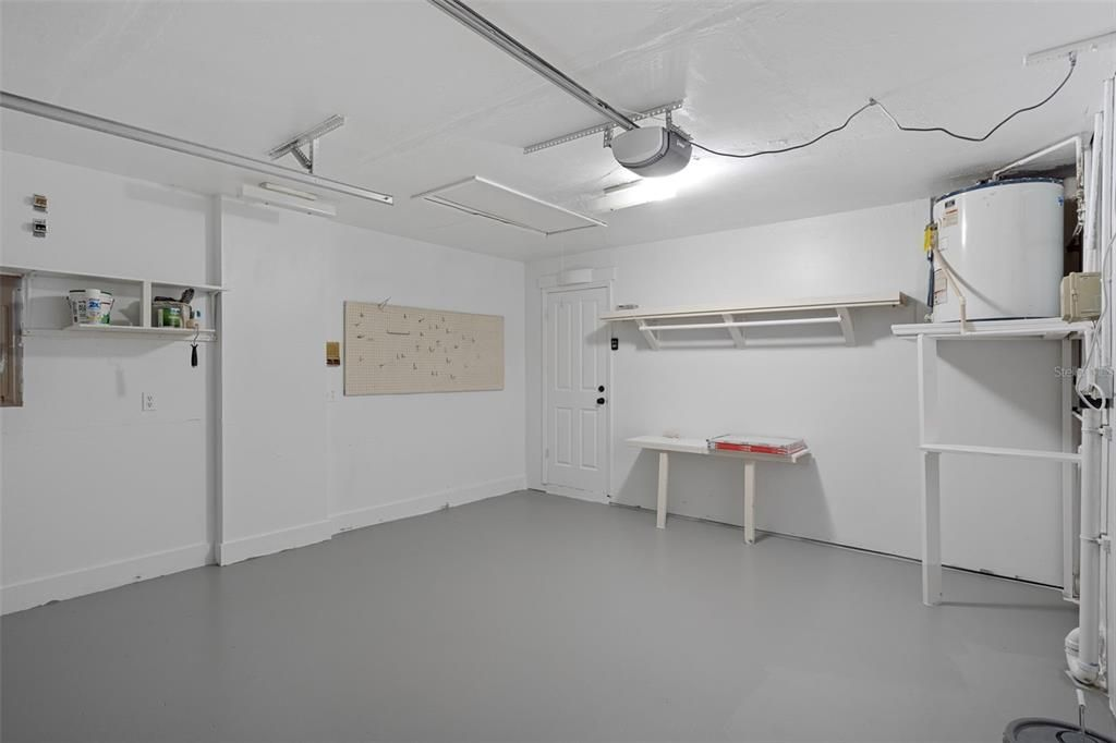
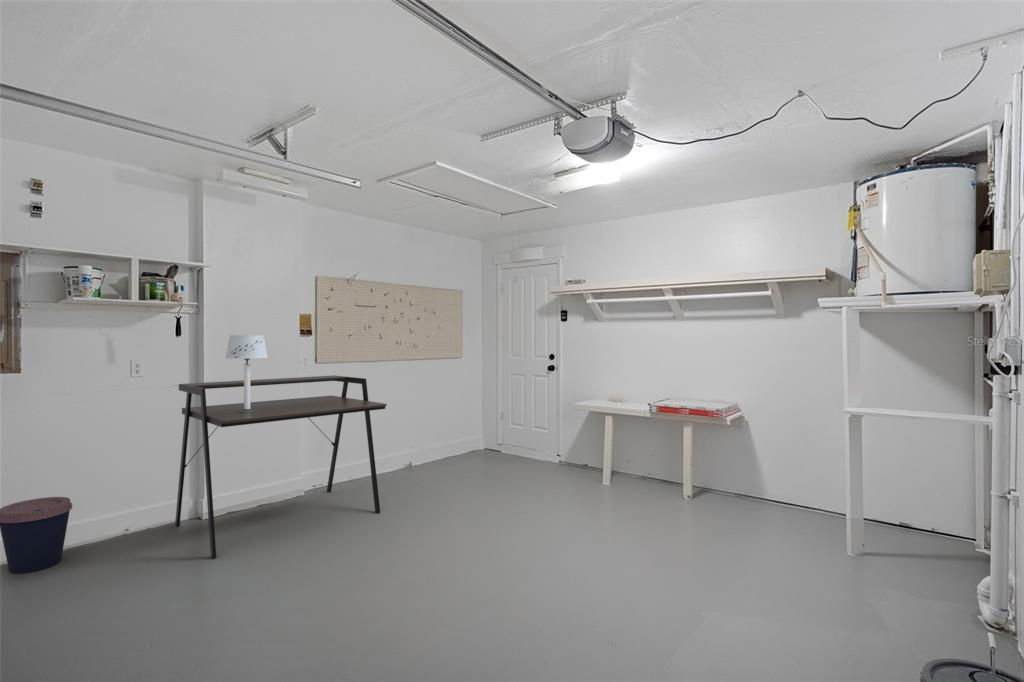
+ coffee cup [0,496,73,575]
+ table lamp [225,334,269,412]
+ desk [174,374,388,559]
